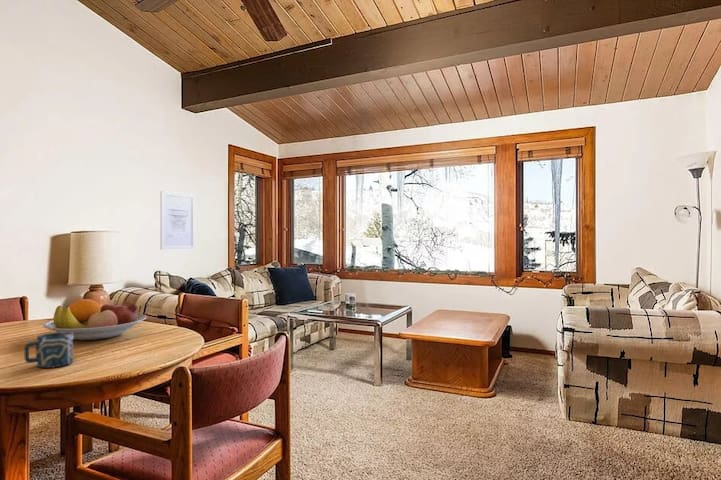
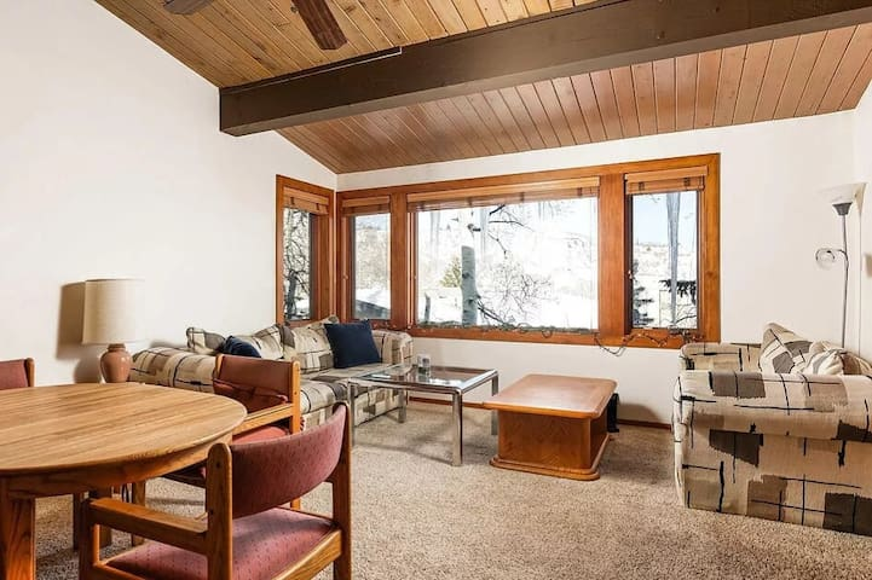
- fruit bowl [42,298,147,341]
- wall art [160,190,196,251]
- cup [24,331,74,369]
